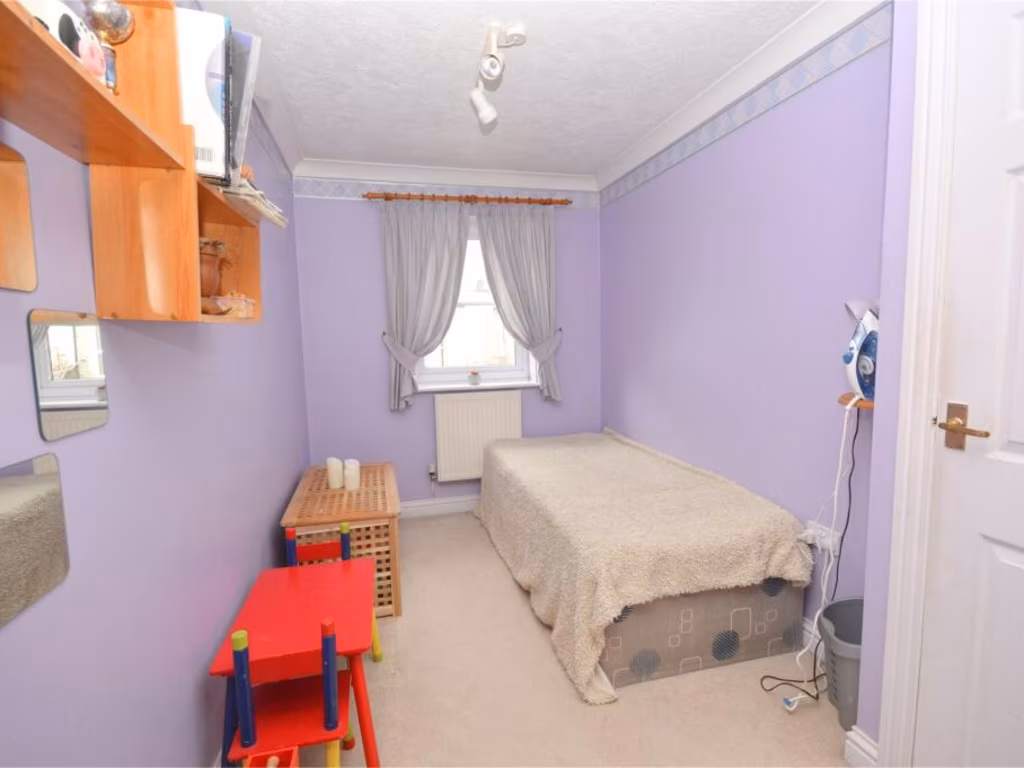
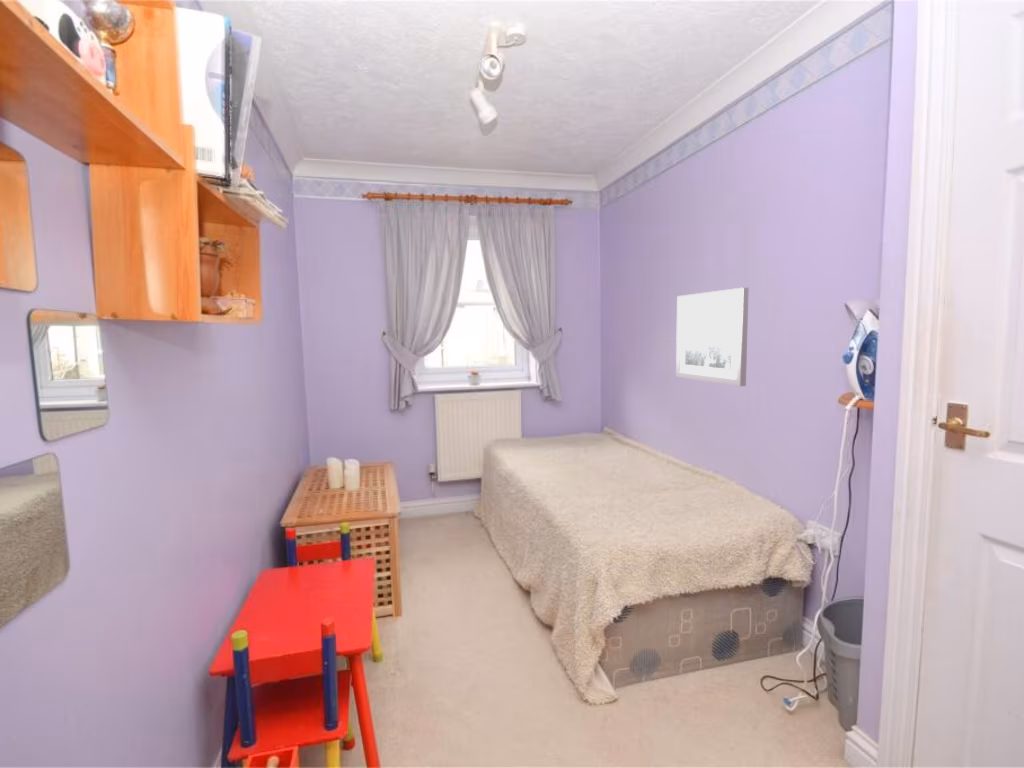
+ wall art [675,287,750,387]
